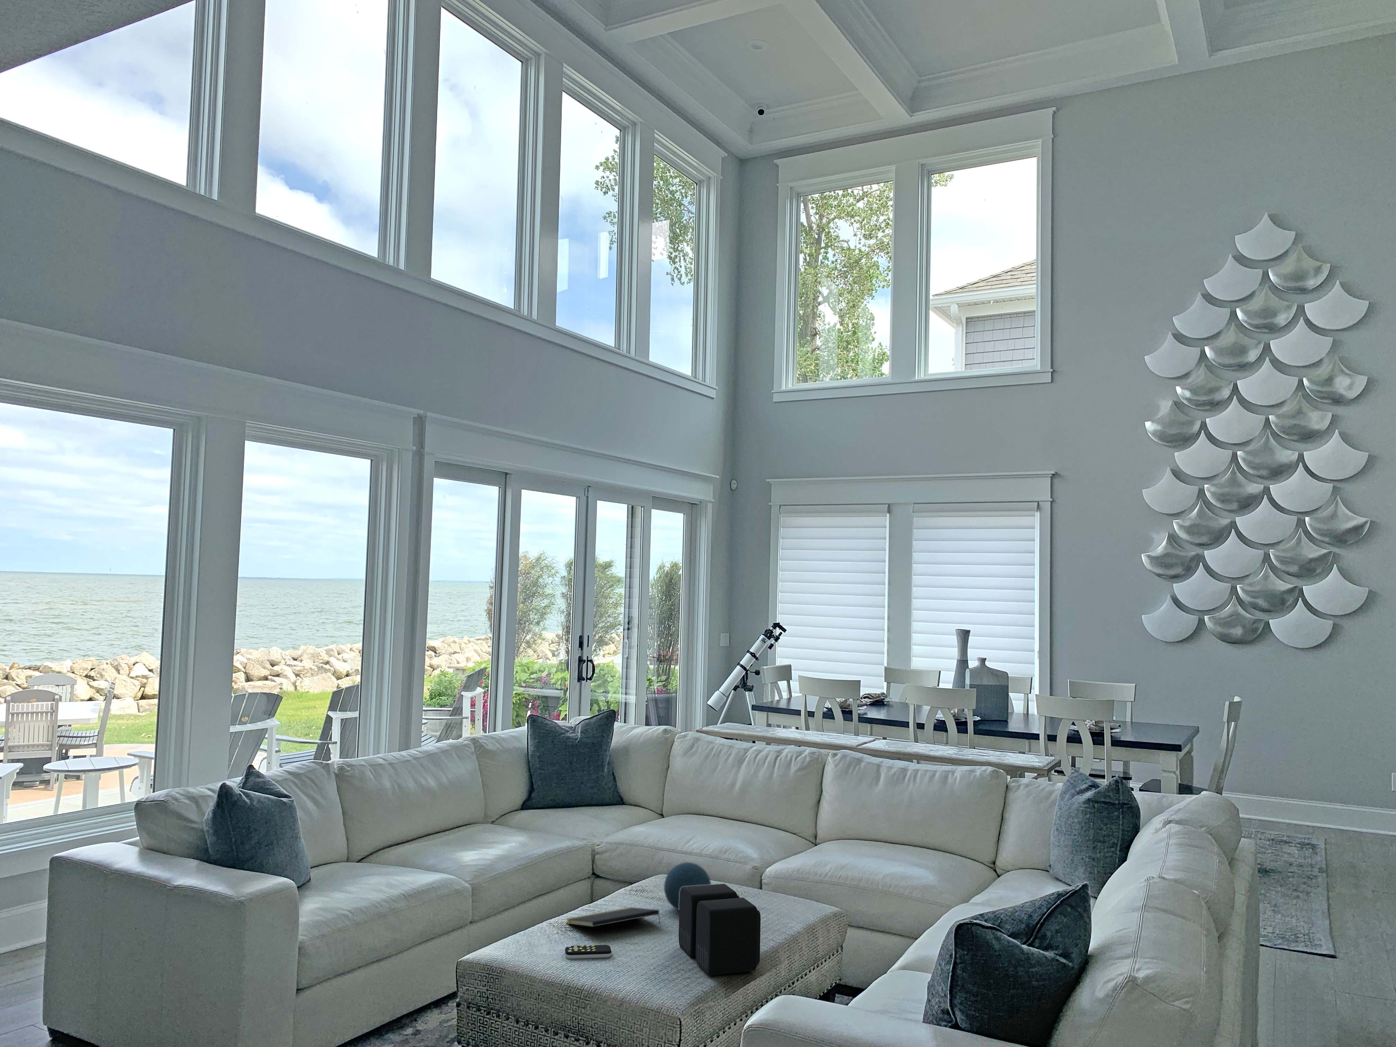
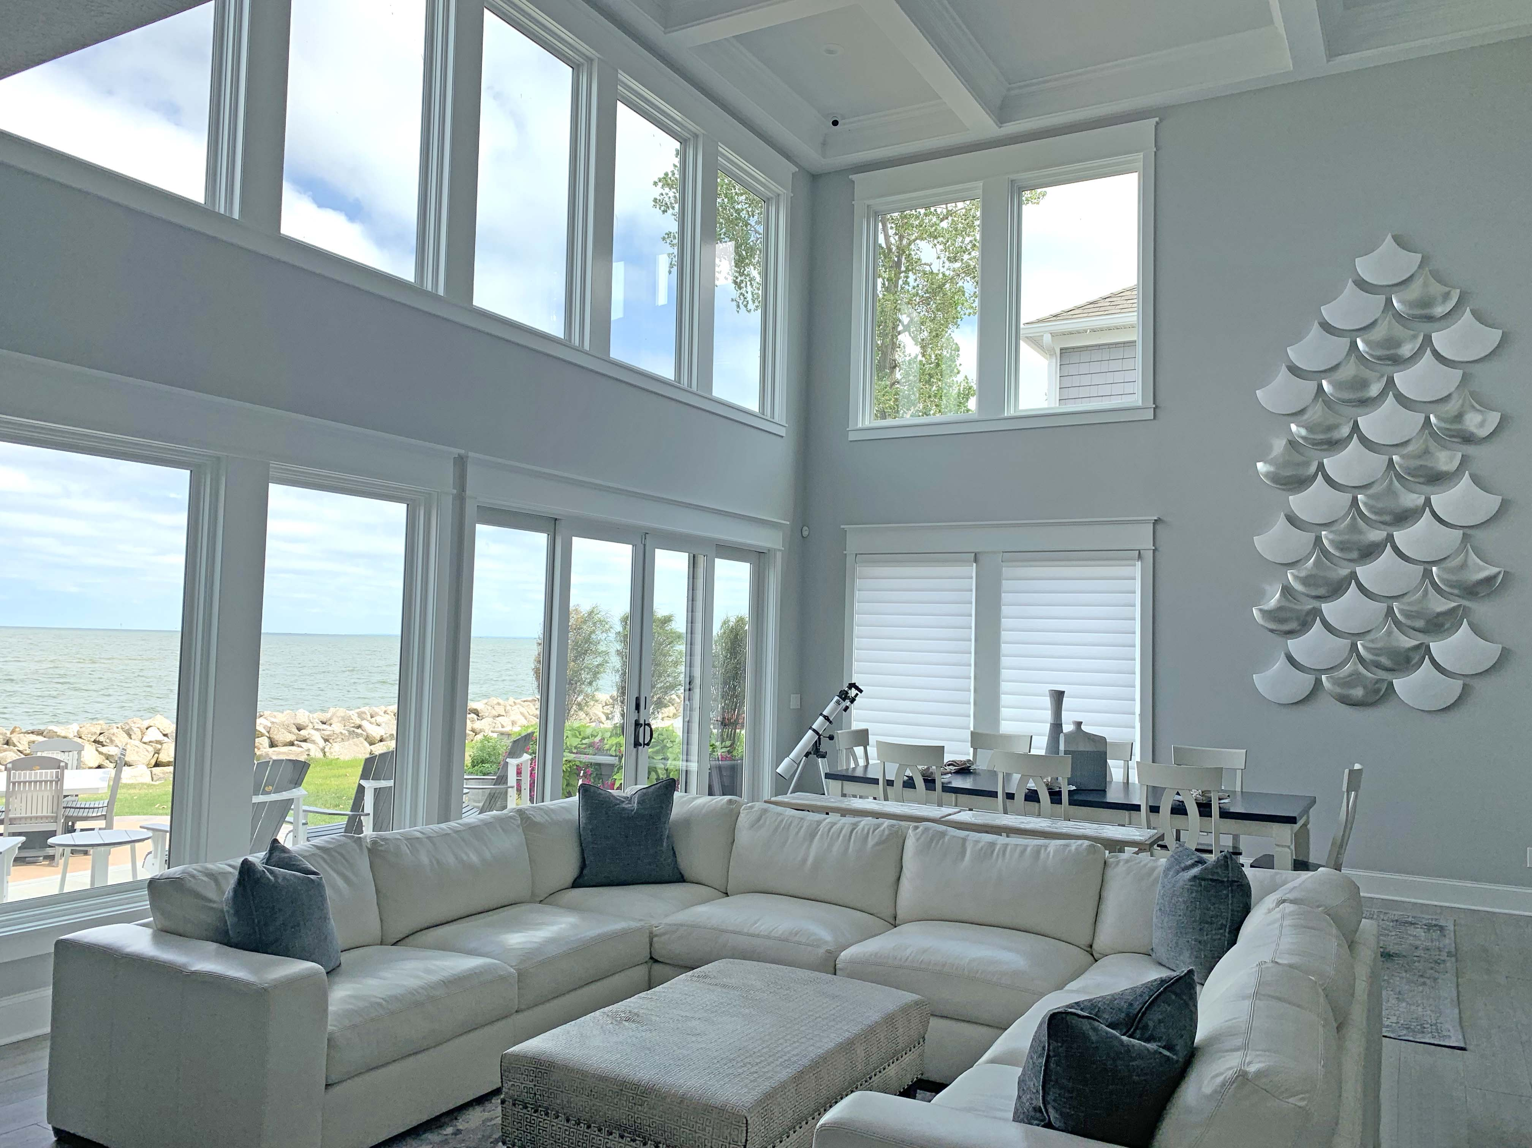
- remote control [565,945,612,959]
- speaker [678,883,761,976]
- decorative orb [664,862,711,911]
- notepad [565,907,661,927]
